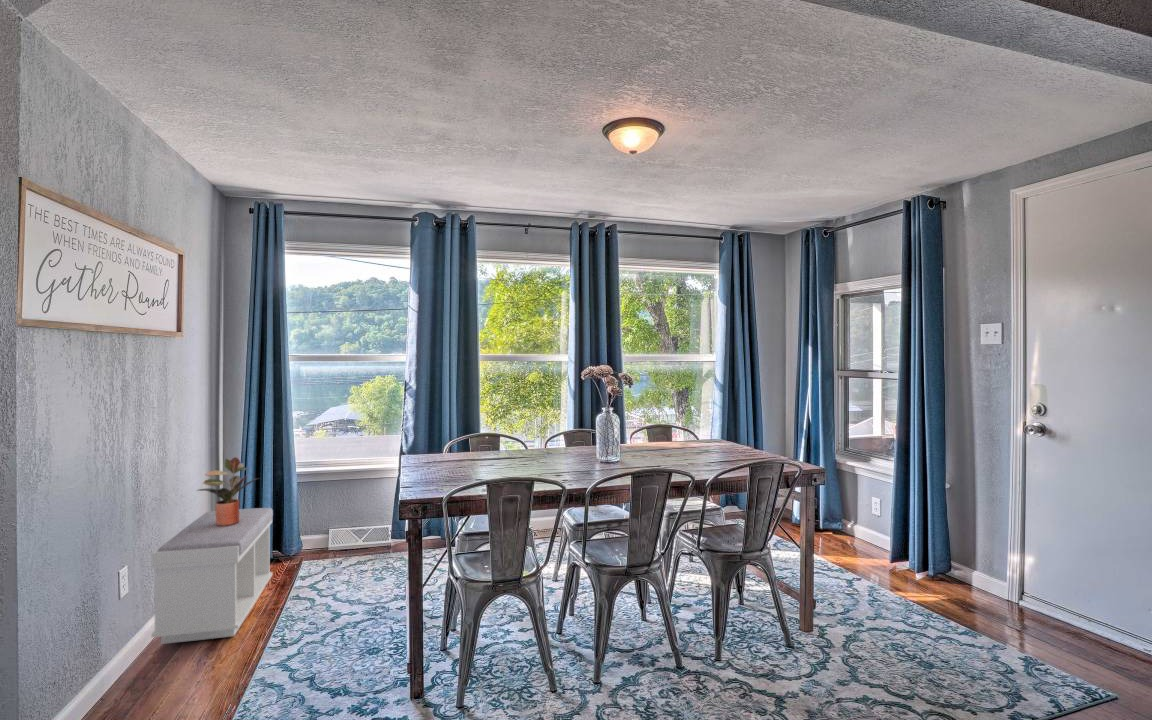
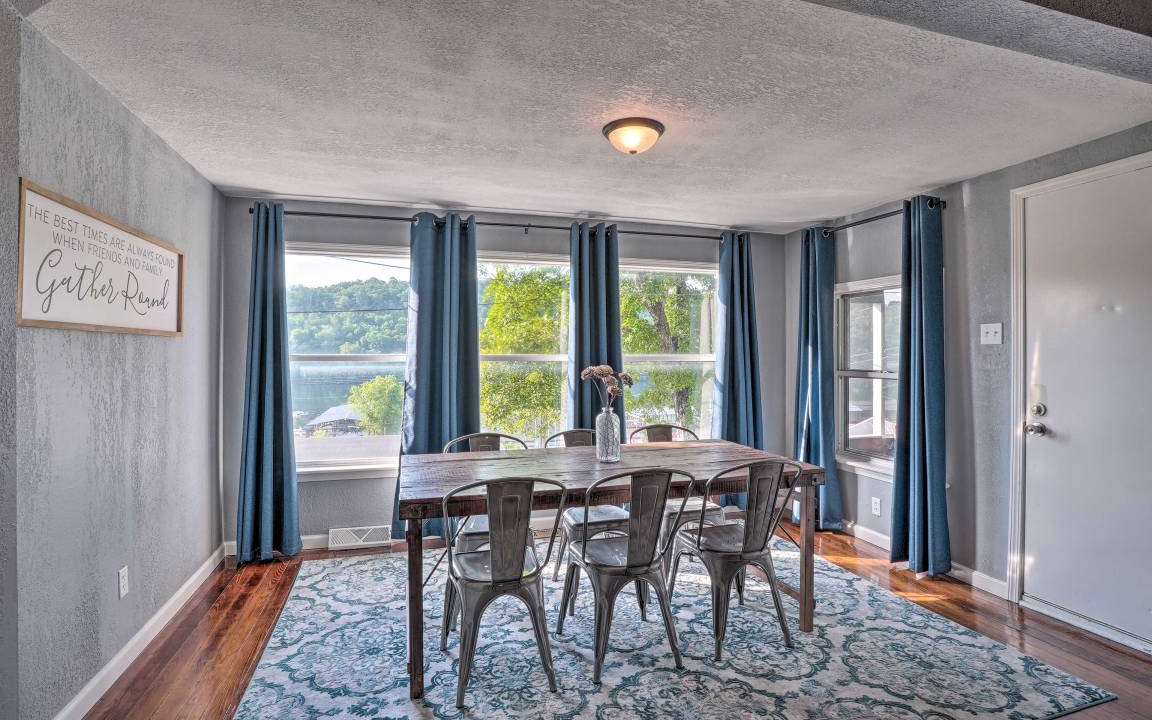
- bench [150,507,274,645]
- potted plant [196,456,260,526]
